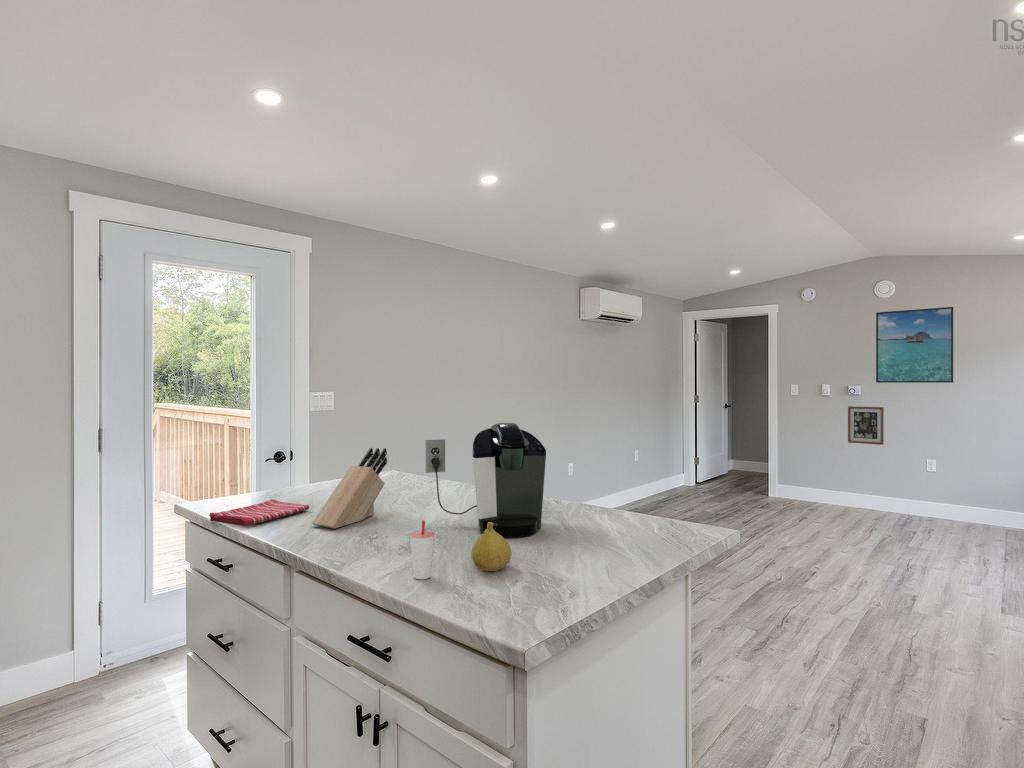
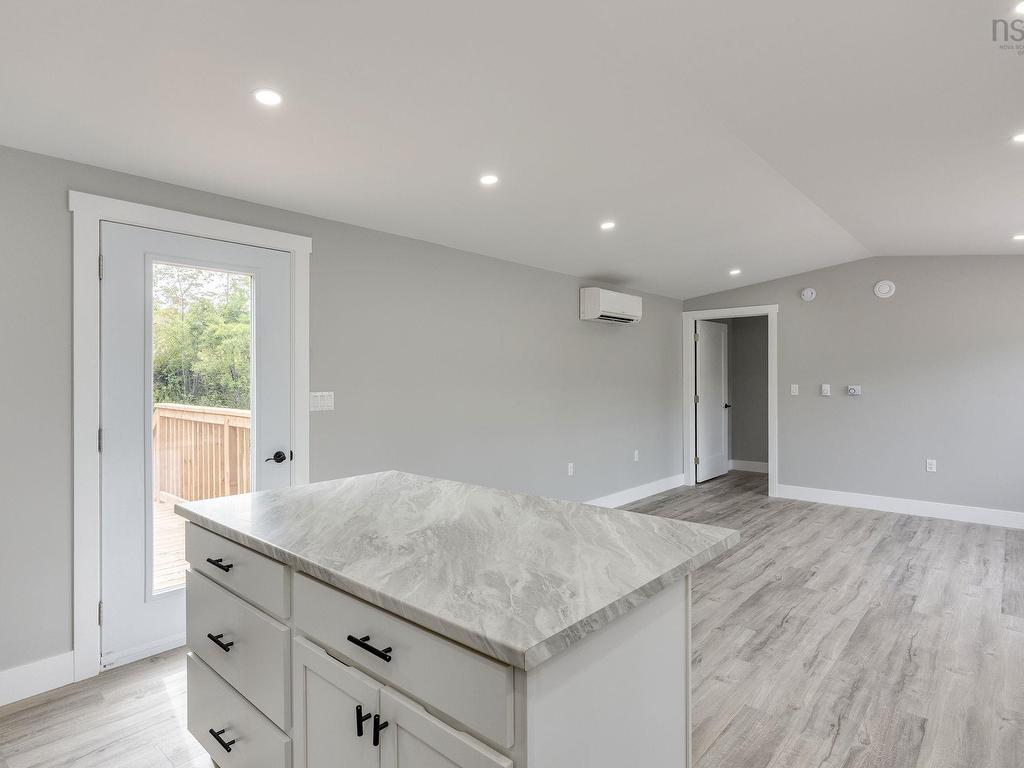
- dish towel [208,498,310,527]
- cup [409,519,436,580]
- coffee maker [425,422,547,538]
- fruit [470,522,512,572]
- wall art [847,405,885,446]
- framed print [875,306,954,384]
- knife block [311,447,388,529]
